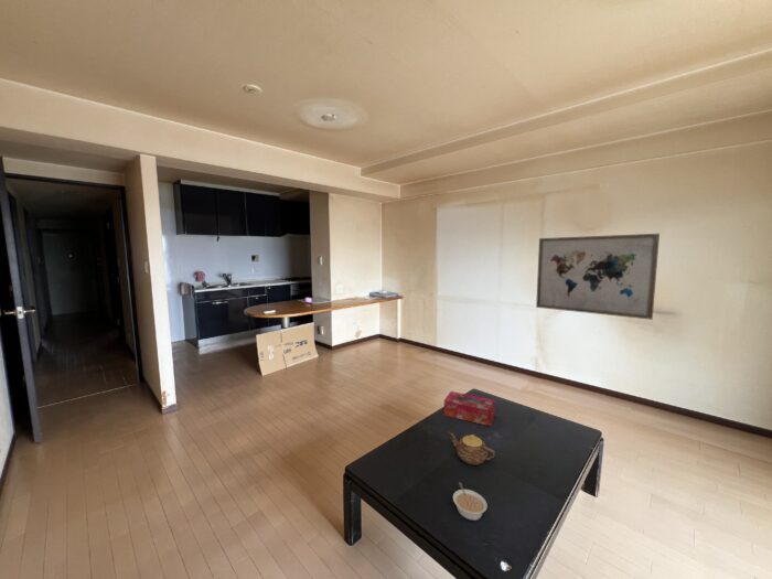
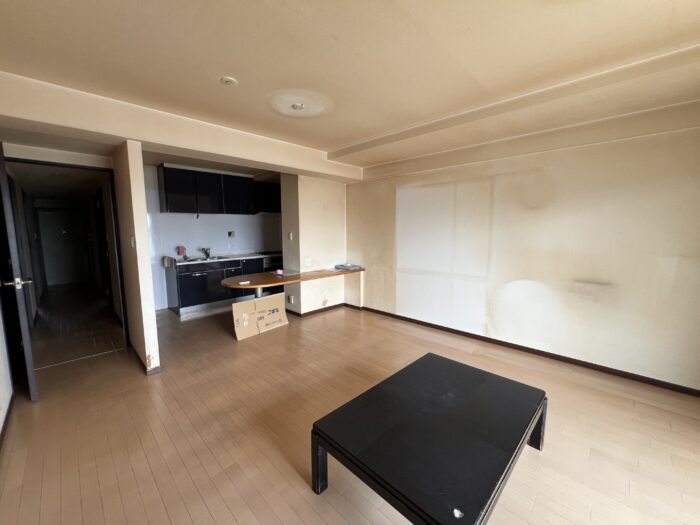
- wall art [535,233,661,321]
- legume [452,481,489,522]
- teapot [448,431,496,465]
- tissue box [442,390,496,427]
